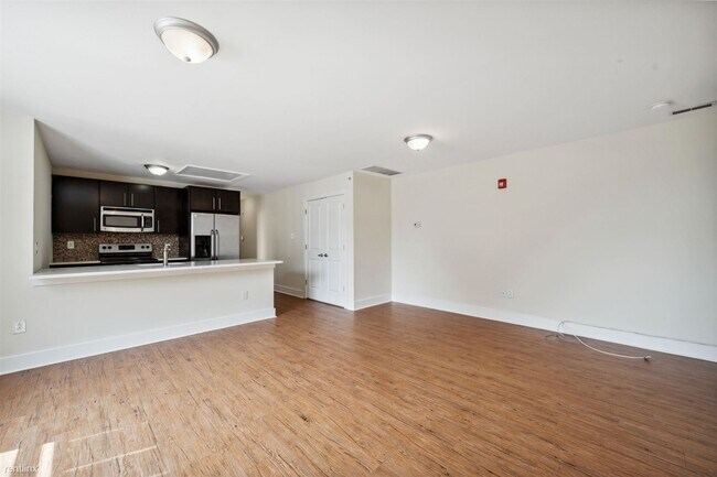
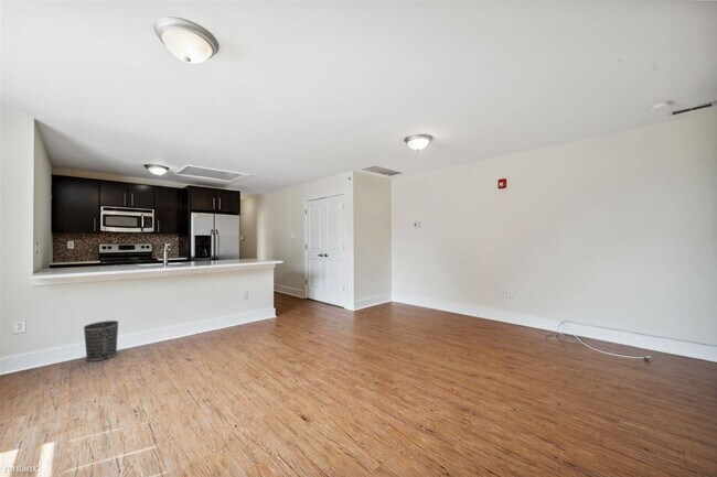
+ wastebasket [83,319,119,362]
